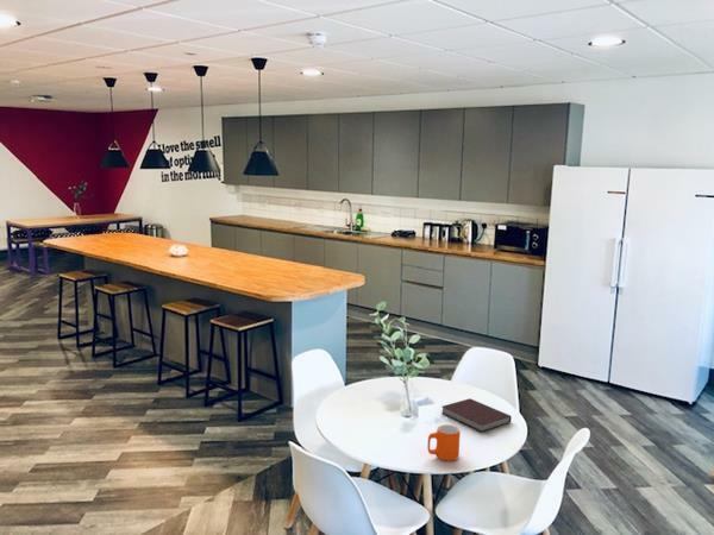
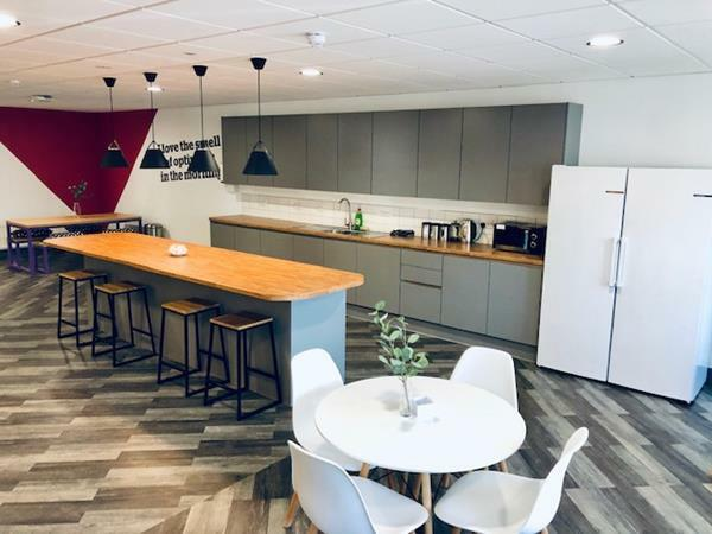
- mug [426,423,462,462]
- notebook [440,397,513,433]
